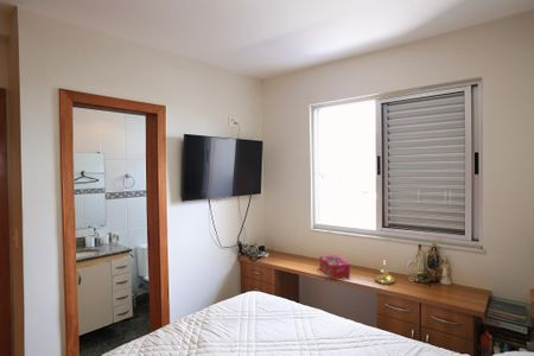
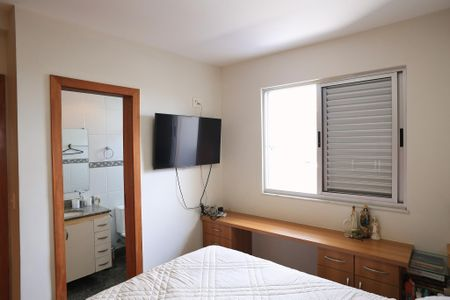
- tissue box [319,254,351,280]
- candle holder [374,261,396,285]
